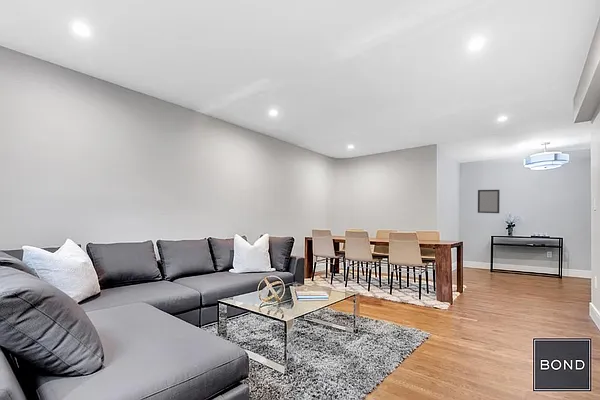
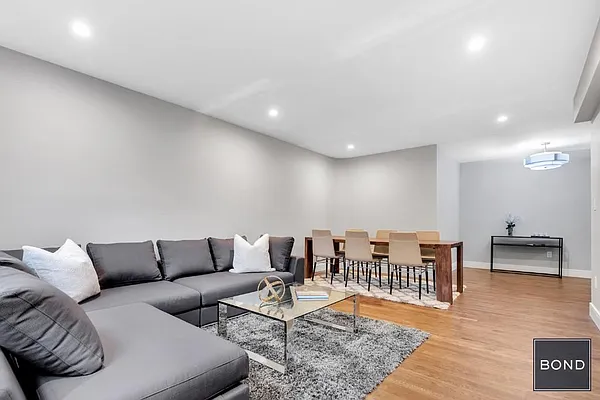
- home mirror [477,189,501,214]
